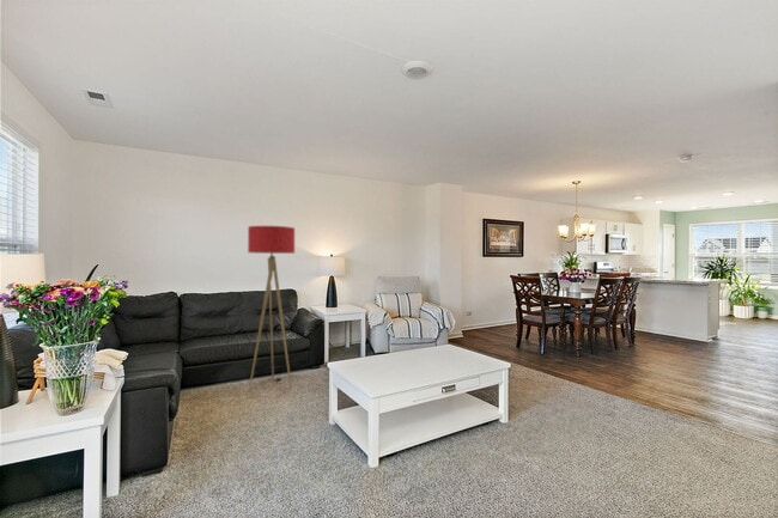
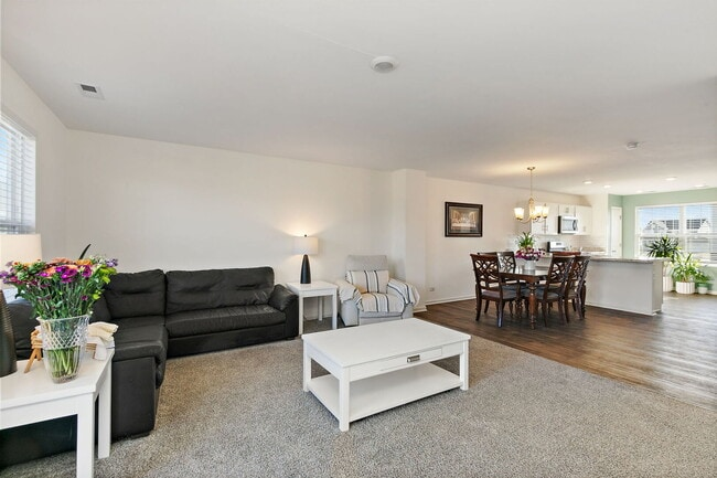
- floor lamp [247,225,296,392]
